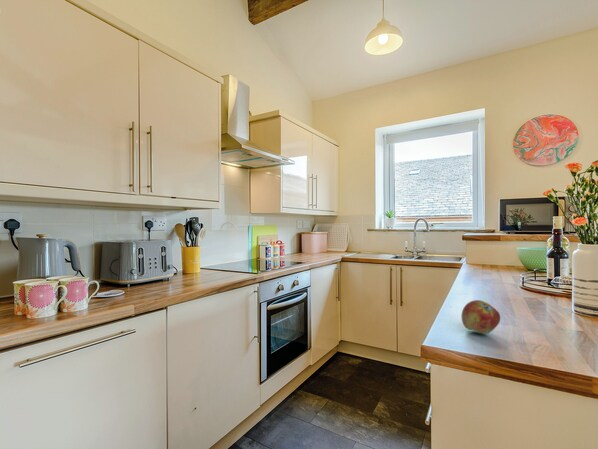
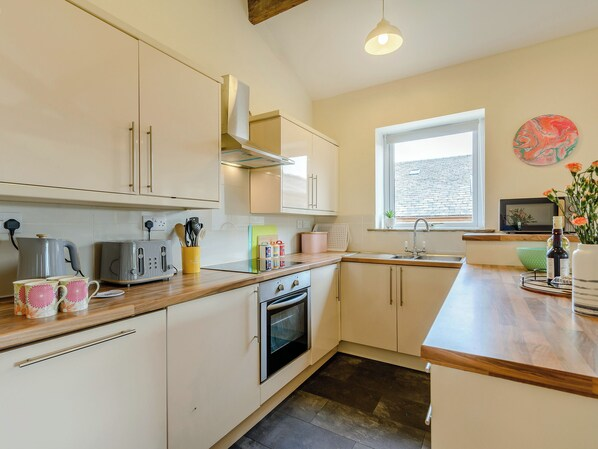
- fruit [461,299,501,335]
